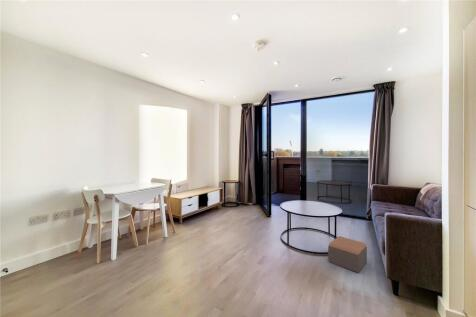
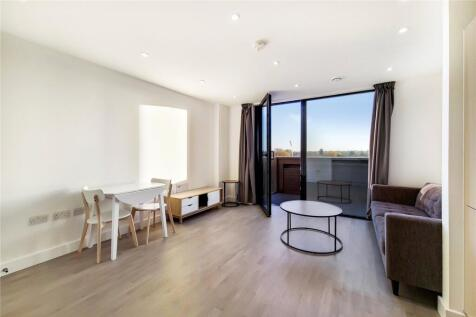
- footstool [327,235,368,273]
